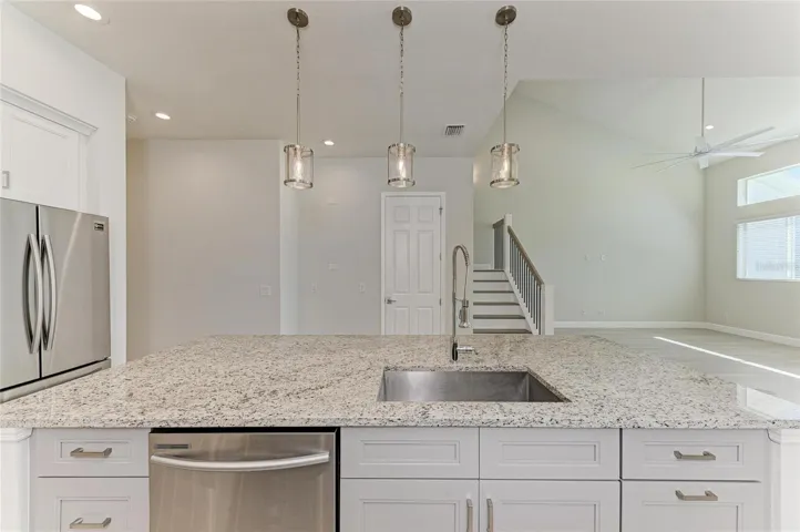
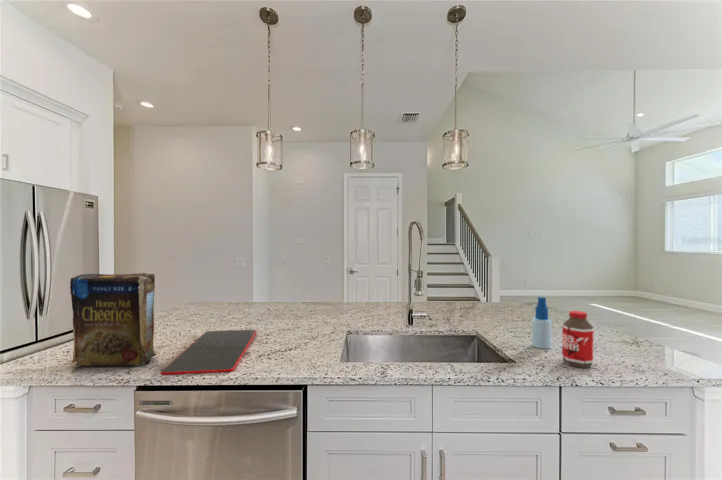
+ cutting board [160,329,258,376]
+ bottle [561,310,595,369]
+ spray bottle [531,296,552,350]
+ cereal box [69,272,158,375]
